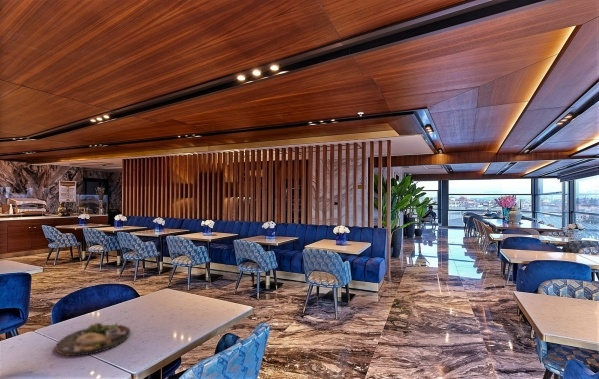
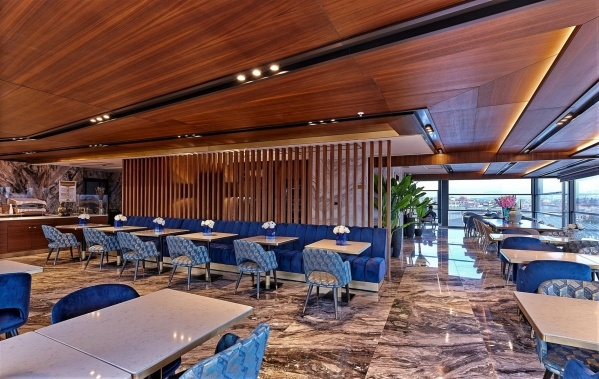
- dinner plate [54,322,132,357]
